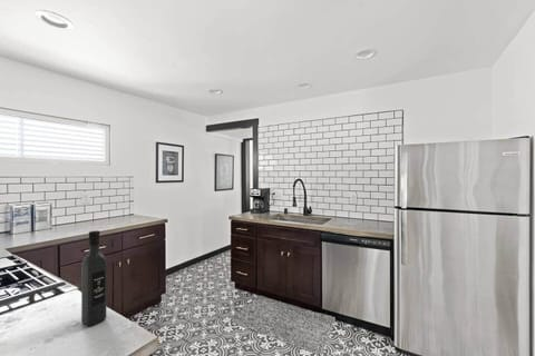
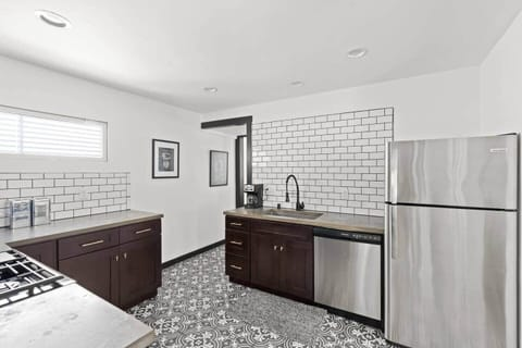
- wine bottle [80,229,108,327]
